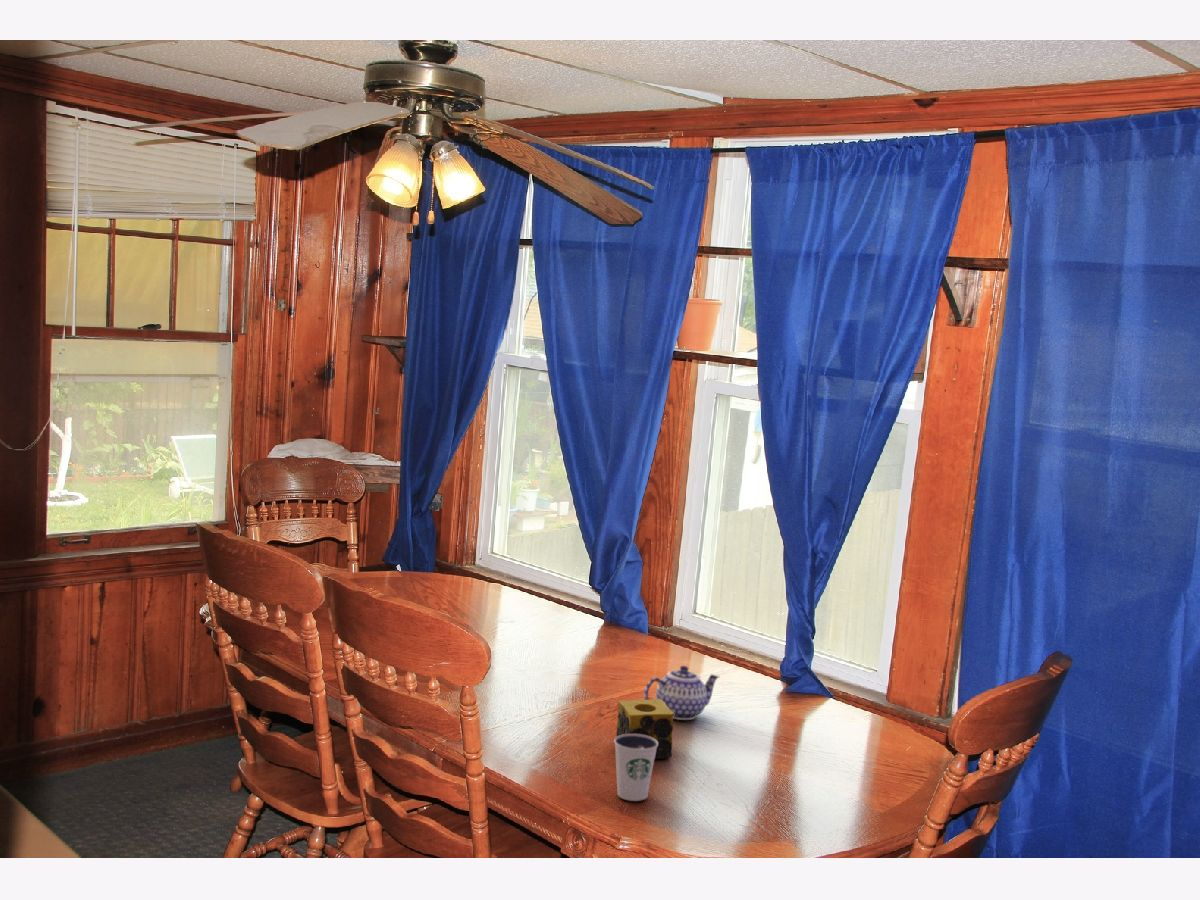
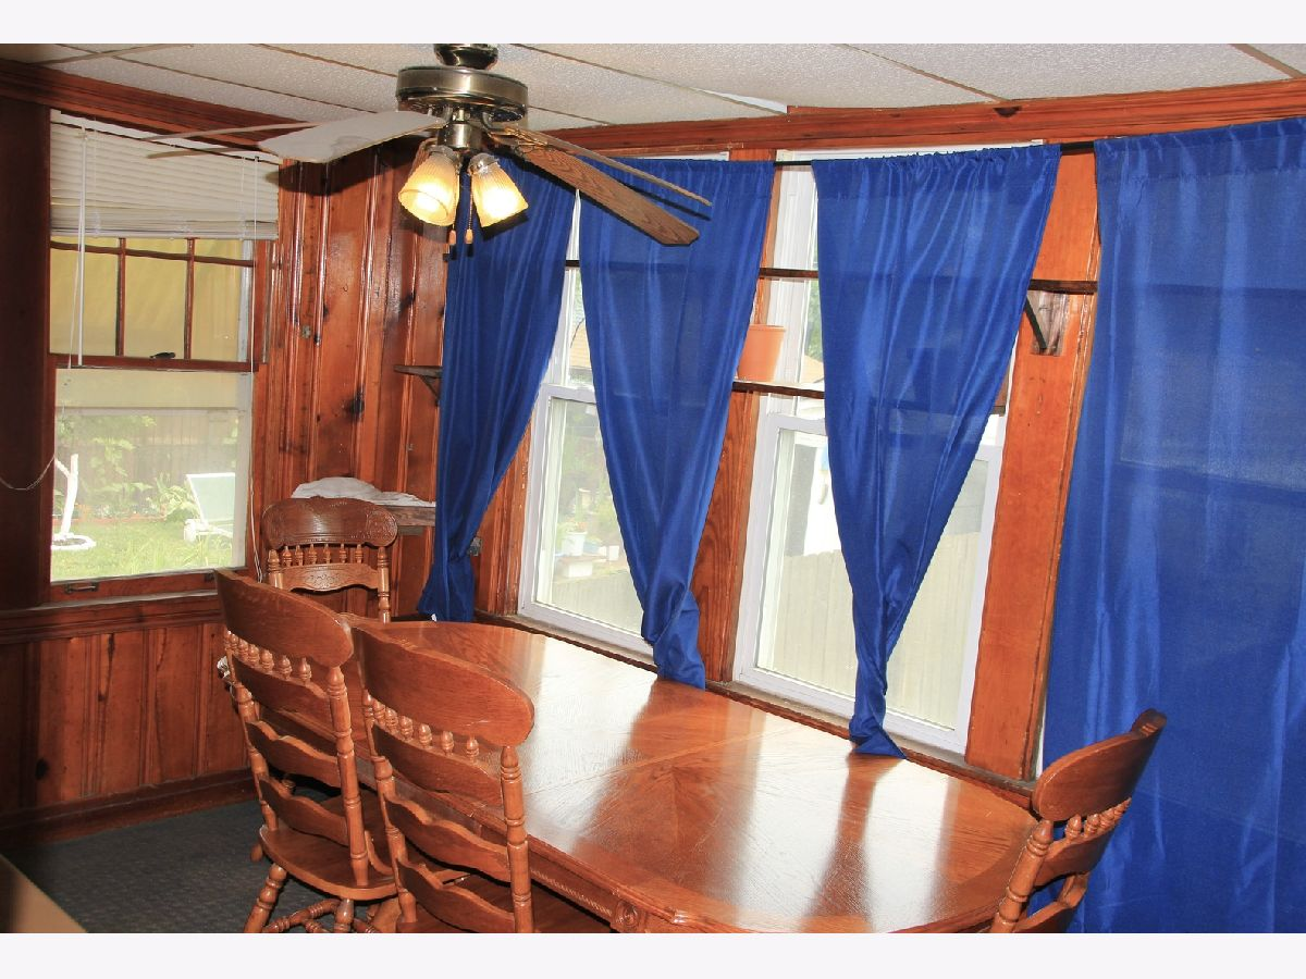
- candle [616,698,674,760]
- dixie cup [613,734,658,802]
- teapot [643,665,721,721]
